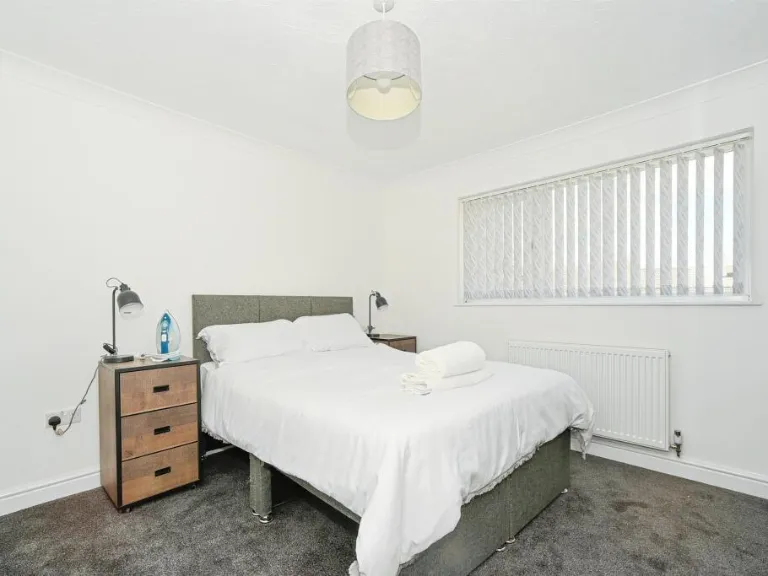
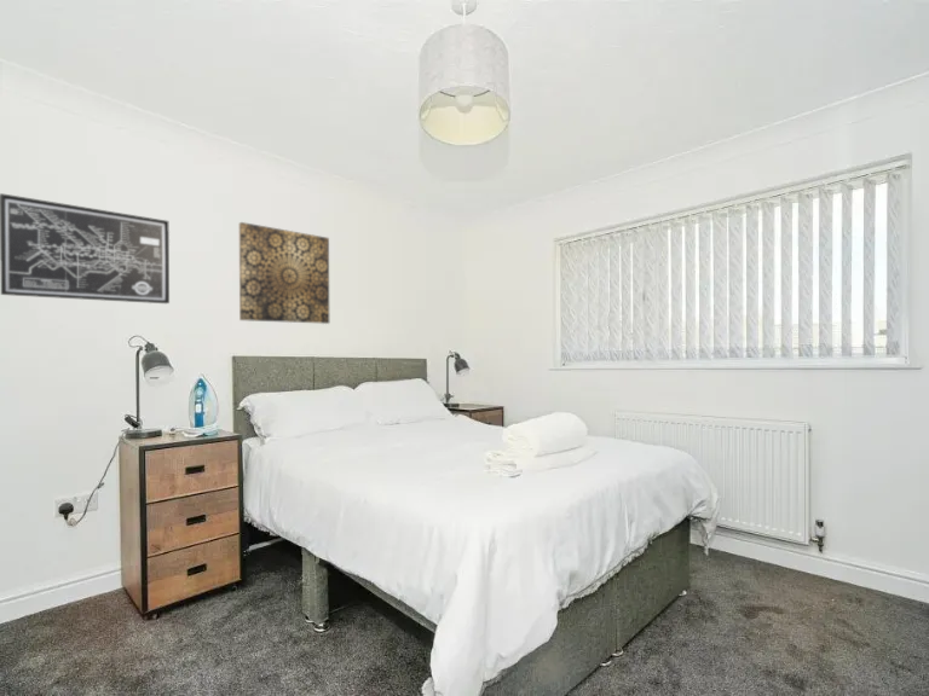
+ wall art [0,192,171,304]
+ wall art [238,221,330,325]
